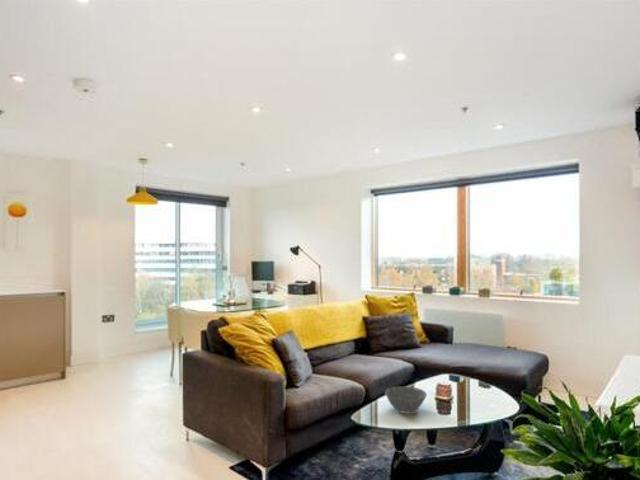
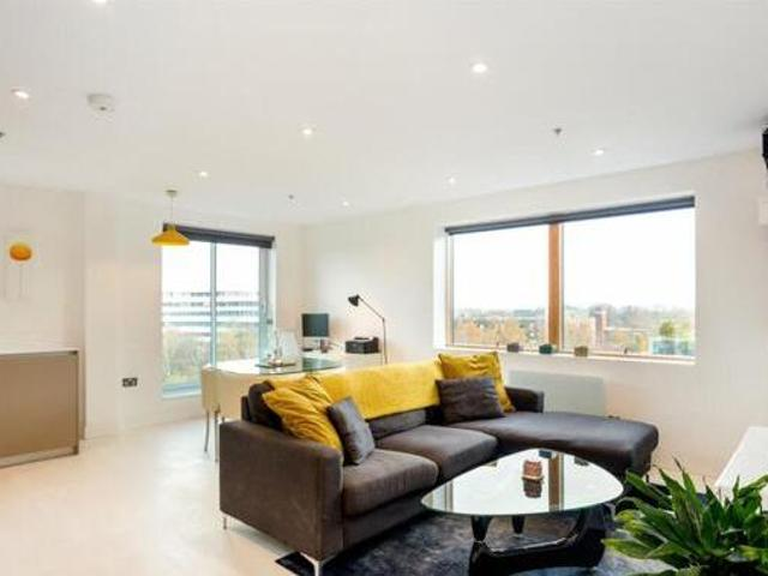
- bowl [384,386,428,414]
